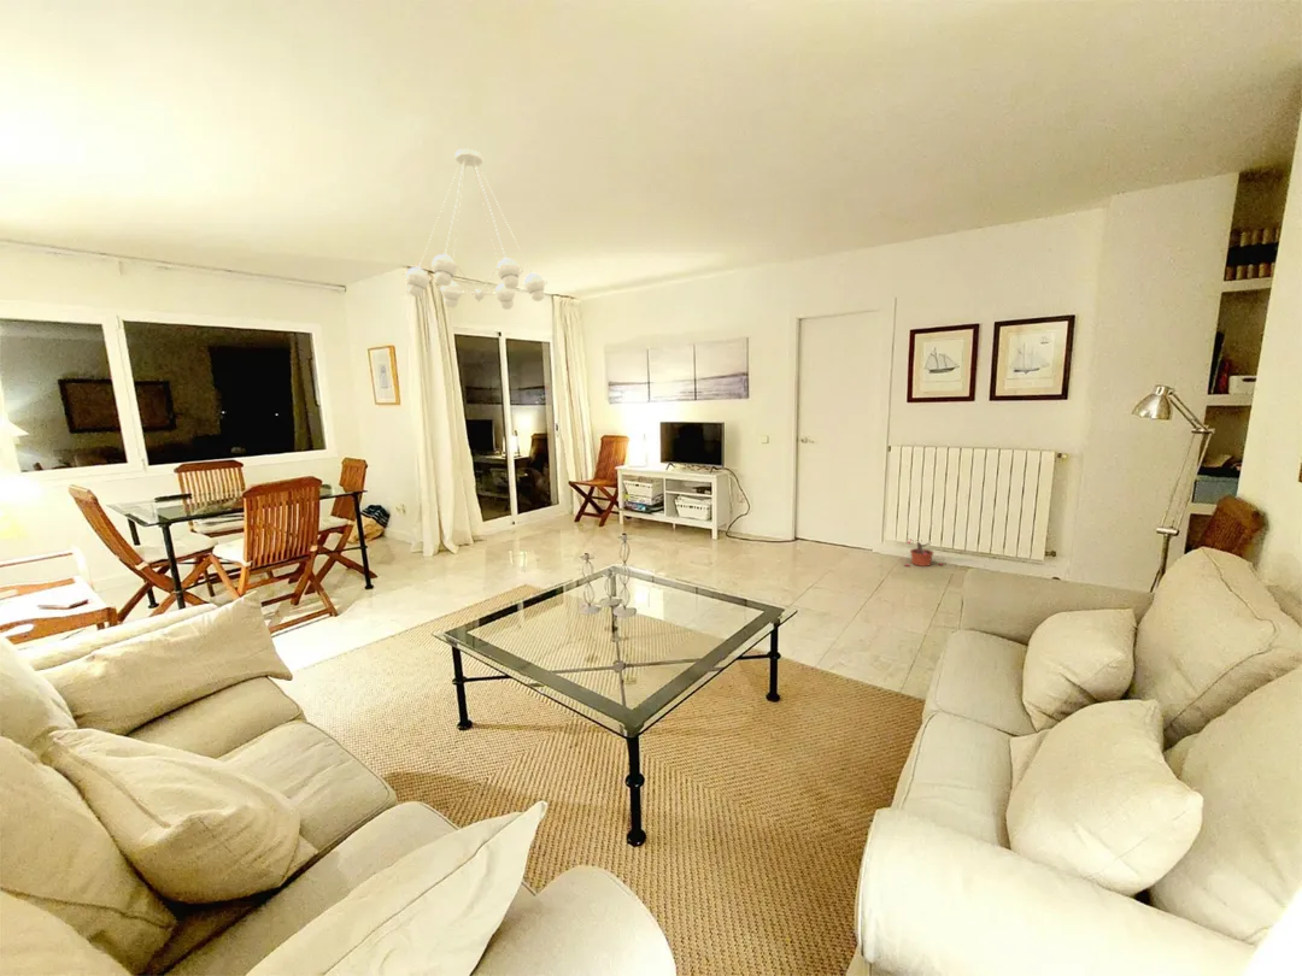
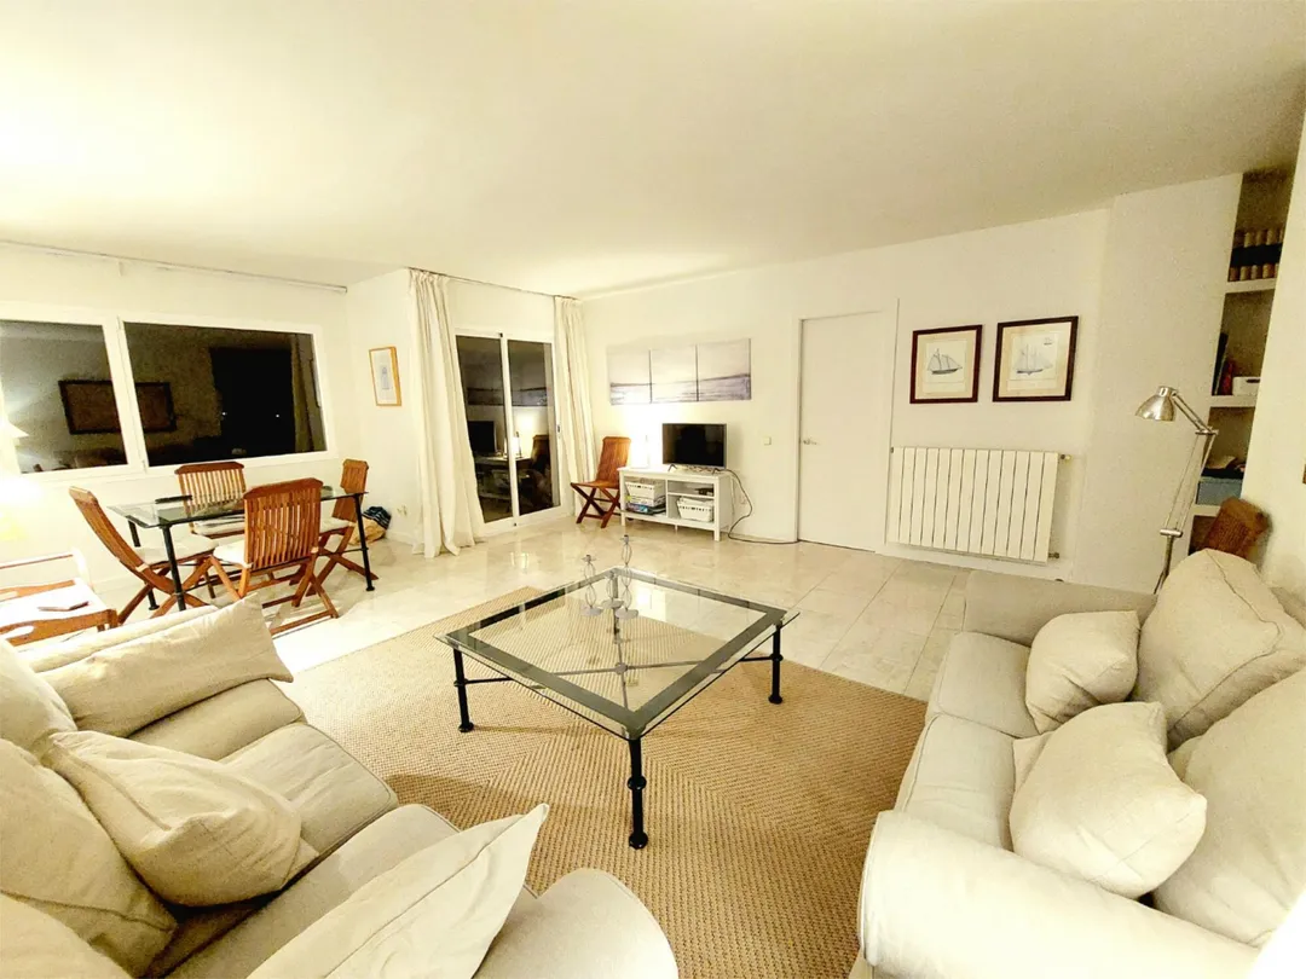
- chandelier [401,148,549,311]
- potted plant [903,519,944,568]
